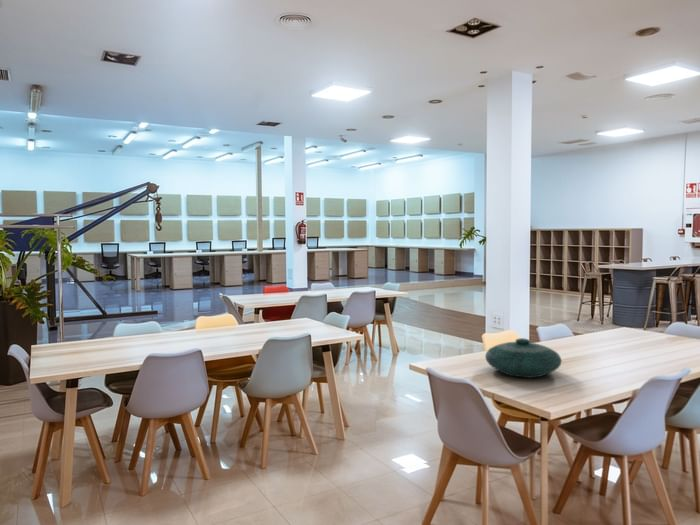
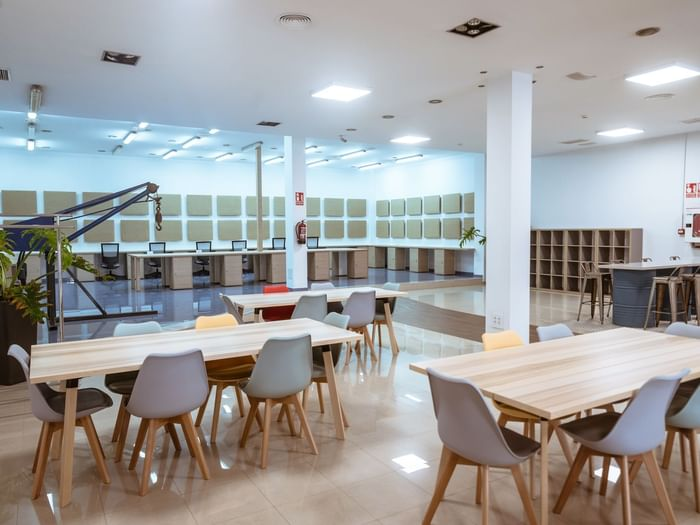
- decorative bowl [484,337,563,379]
